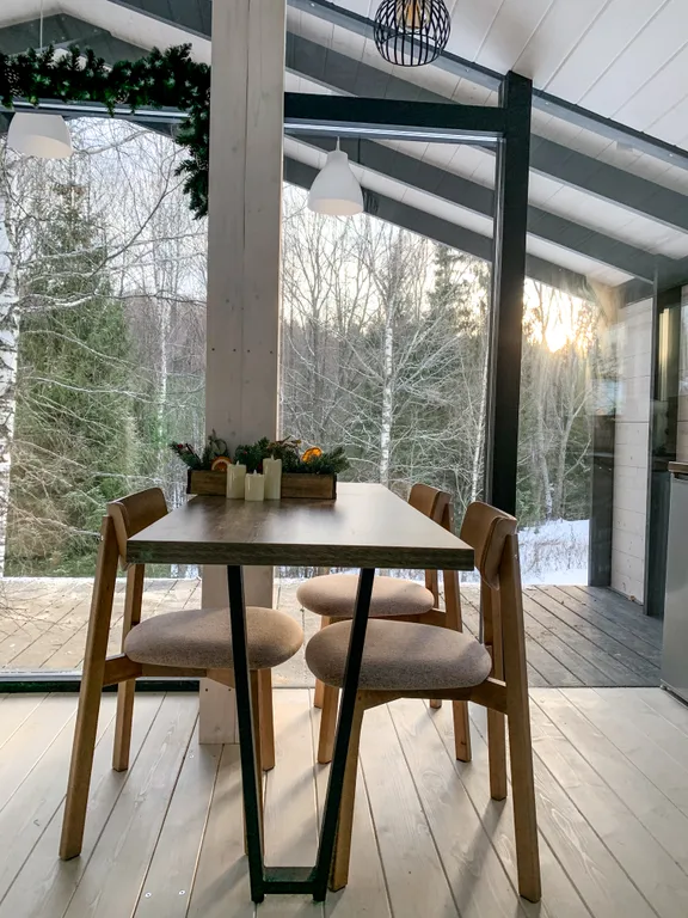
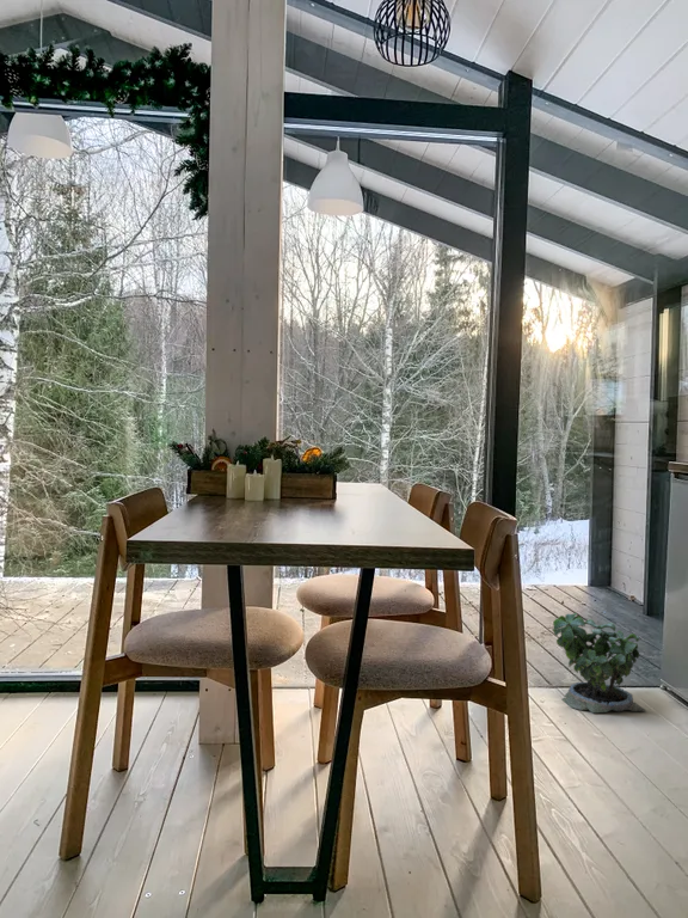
+ potted plant [551,610,647,714]
